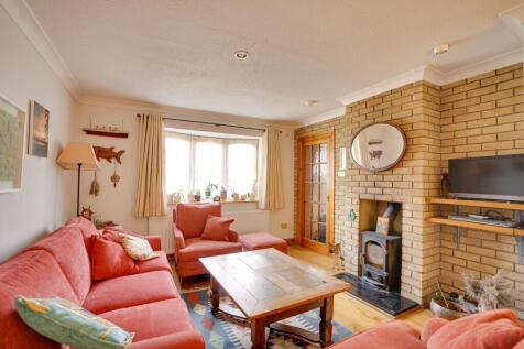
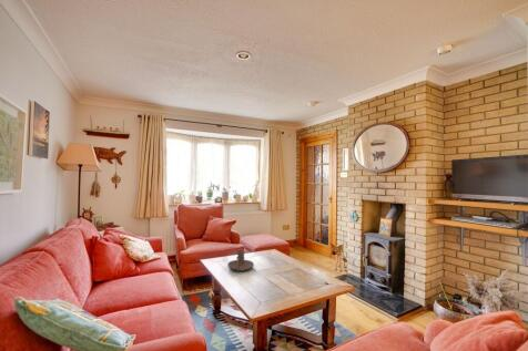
+ candle holder [226,249,255,272]
